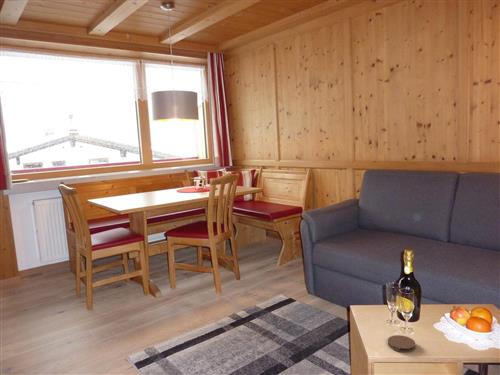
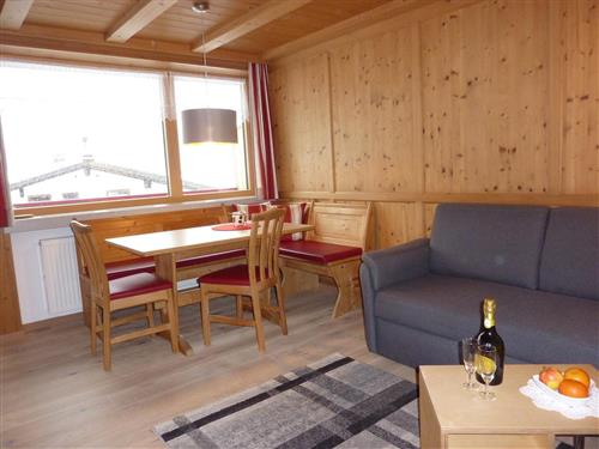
- coaster [387,334,416,353]
